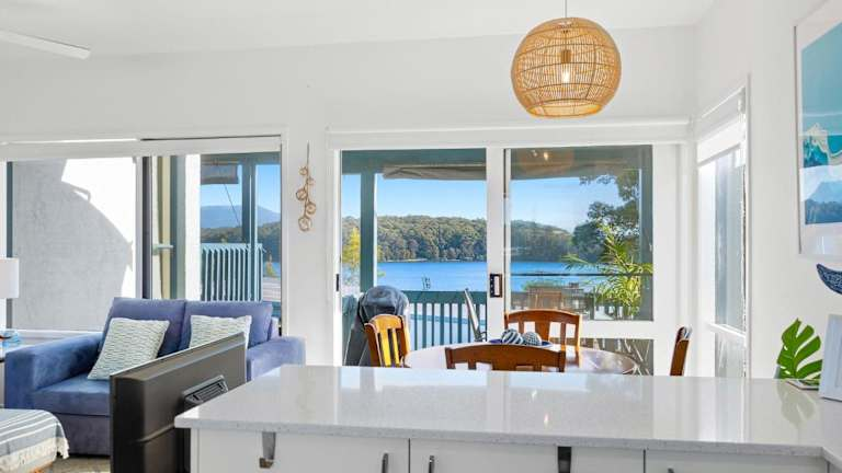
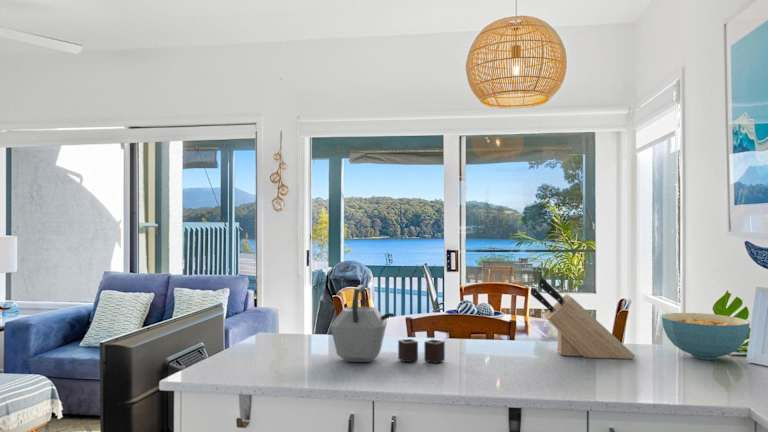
+ cereal bowl [661,312,751,361]
+ kettle [329,284,446,364]
+ knife block [530,274,636,360]
